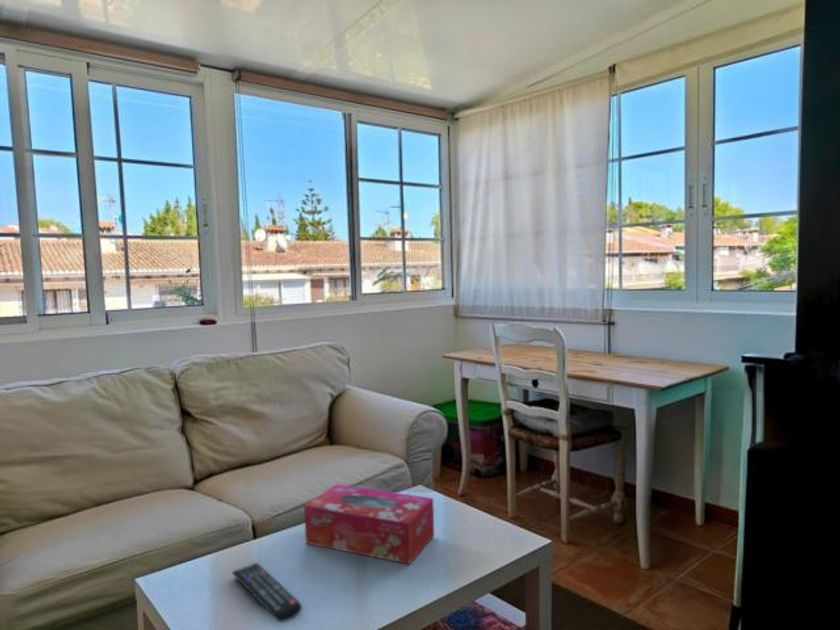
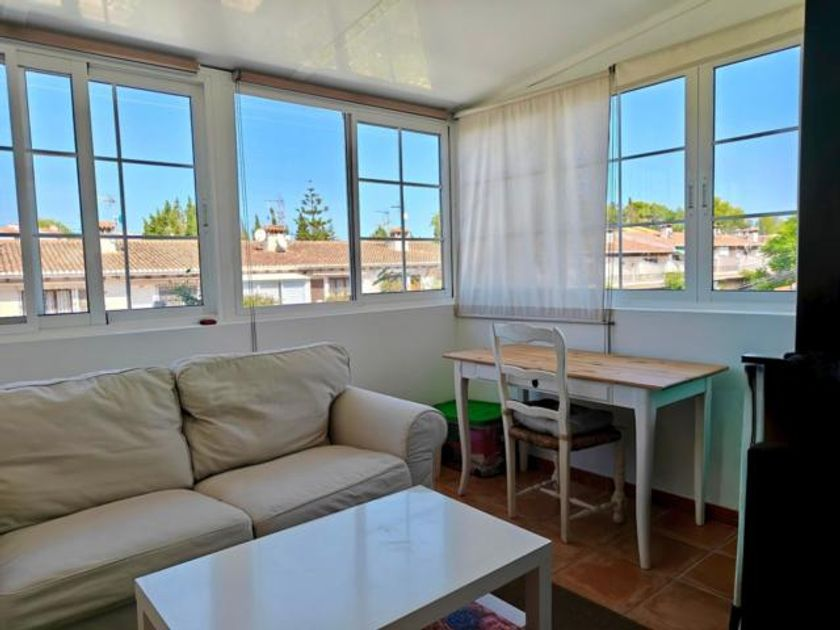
- remote control [231,562,303,623]
- tissue box [303,483,435,565]
